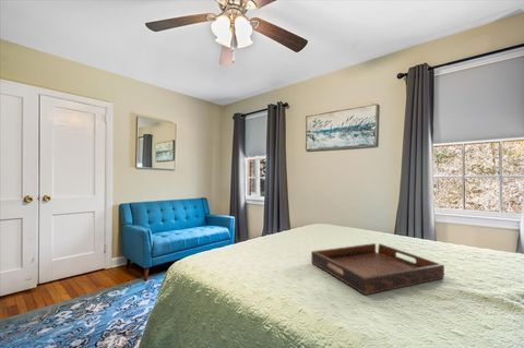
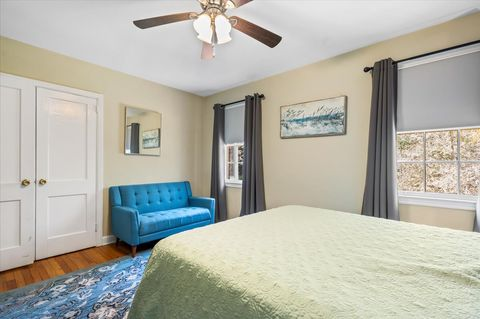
- serving tray [310,242,445,296]
